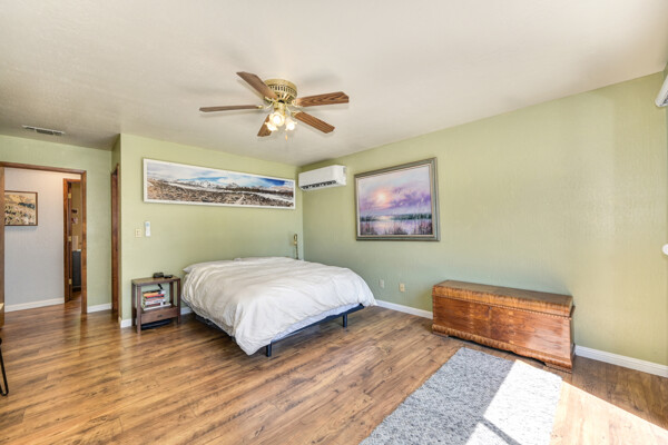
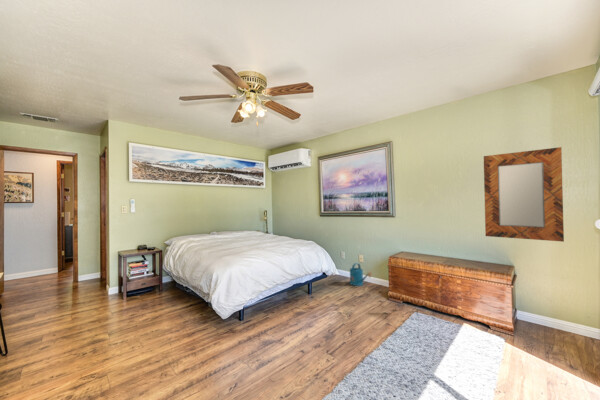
+ watering can [349,262,373,287]
+ home mirror [483,146,565,243]
